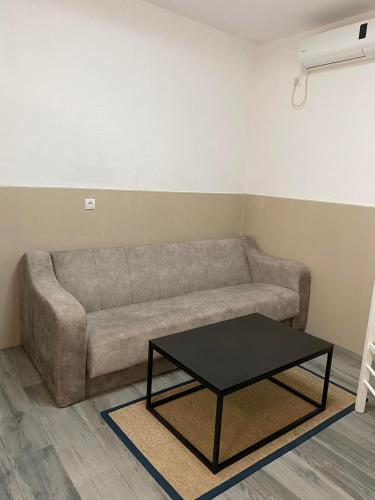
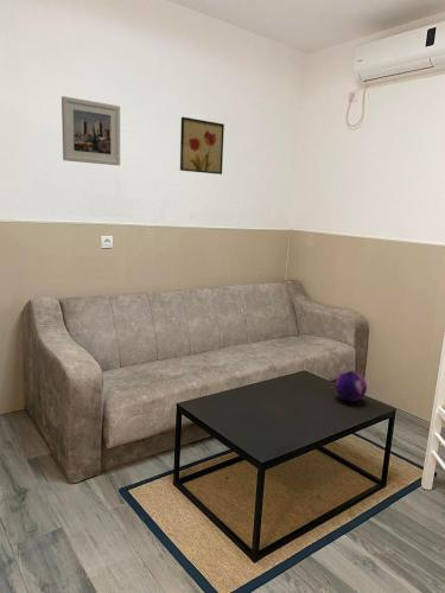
+ wall art [179,116,225,176]
+ decorative orb [335,370,368,402]
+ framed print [61,95,121,167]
